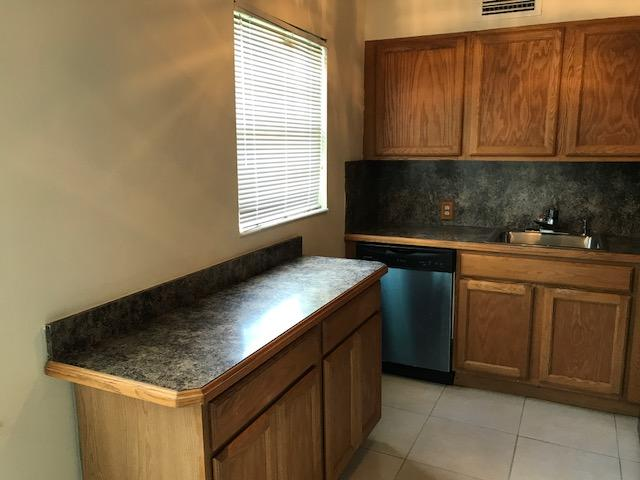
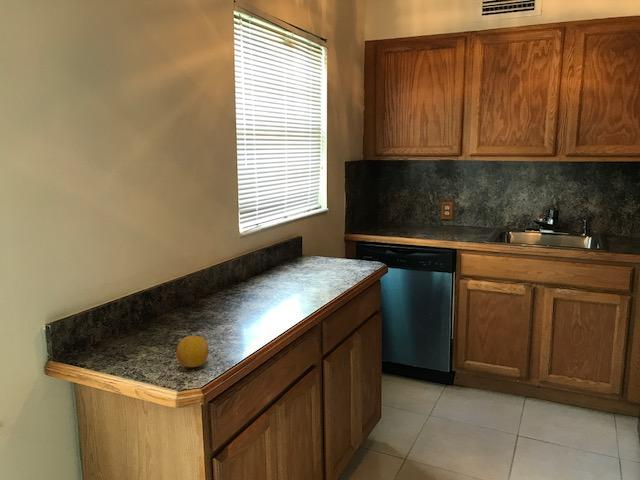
+ fruit [176,335,210,368]
